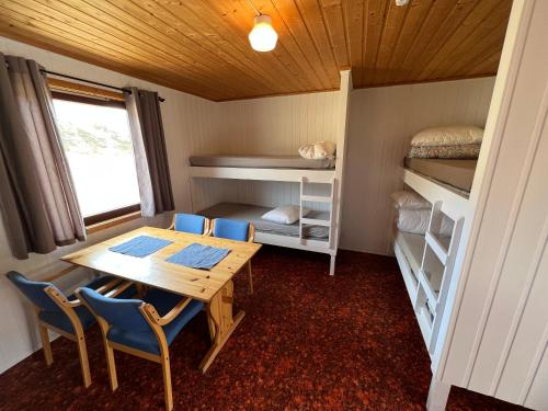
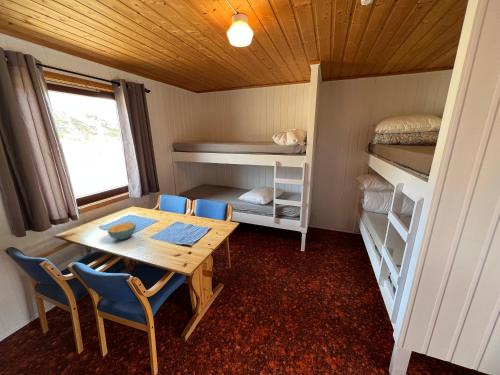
+ cereal bowl [106,221,137,241]
